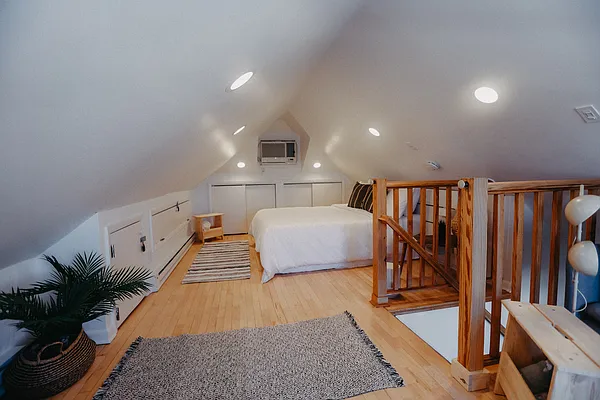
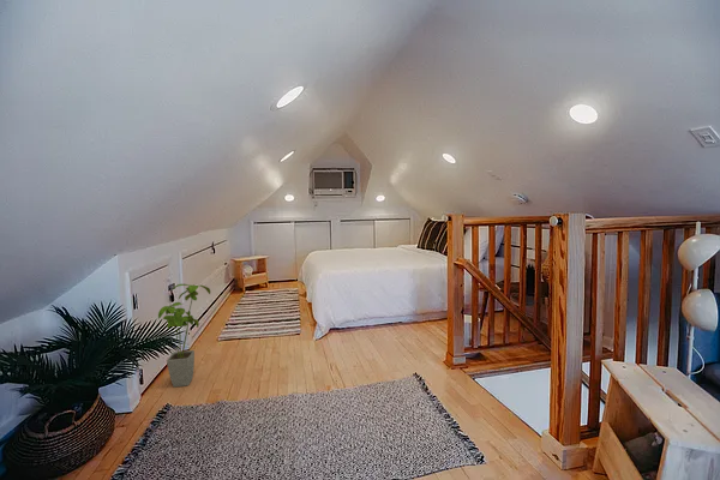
+ house plant [157,283,211,389]
